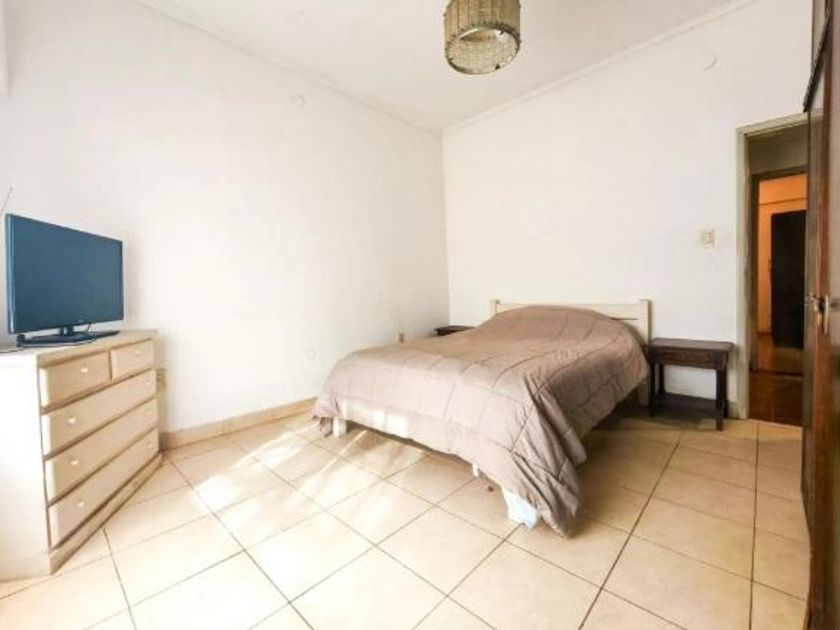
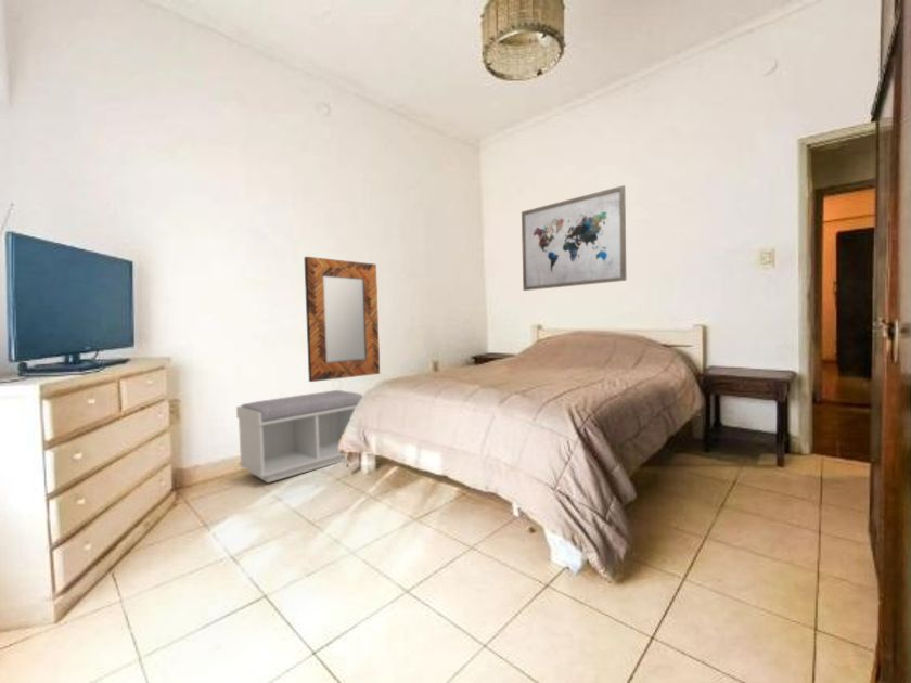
+ wall art [521,184,627,292]
+ home mirror [304,256,381,383]
+ bench [235,389,364,484]
